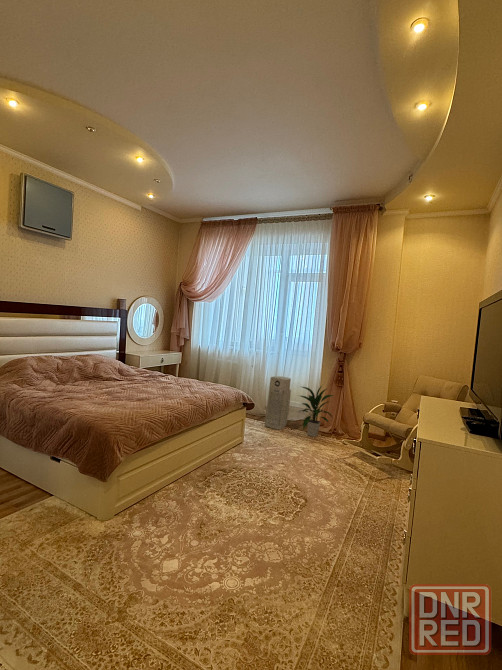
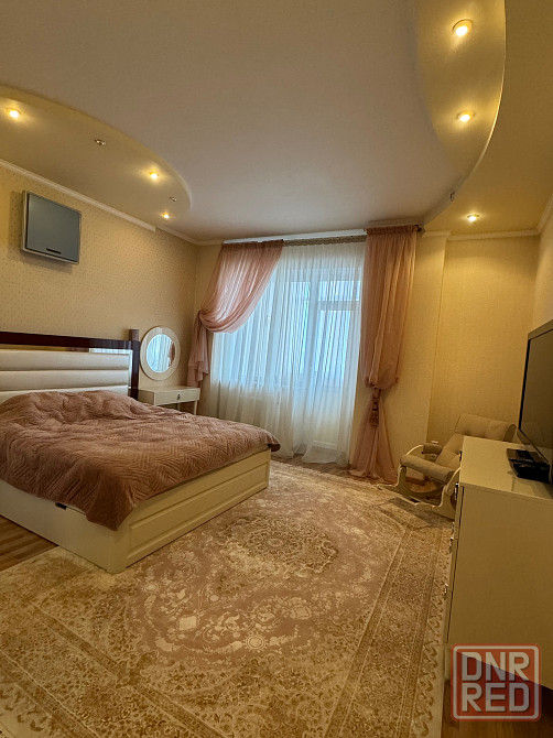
- indoor plant [296,385,335,438]
- air purifier [264,375,292,431]
